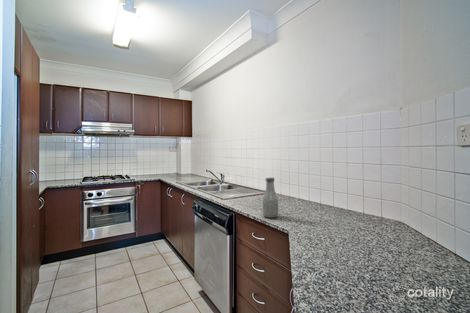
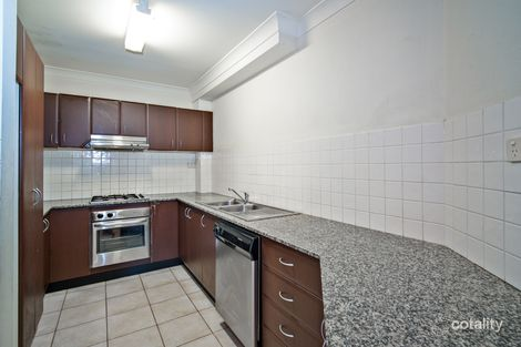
- bottle [261,177,280,219]
